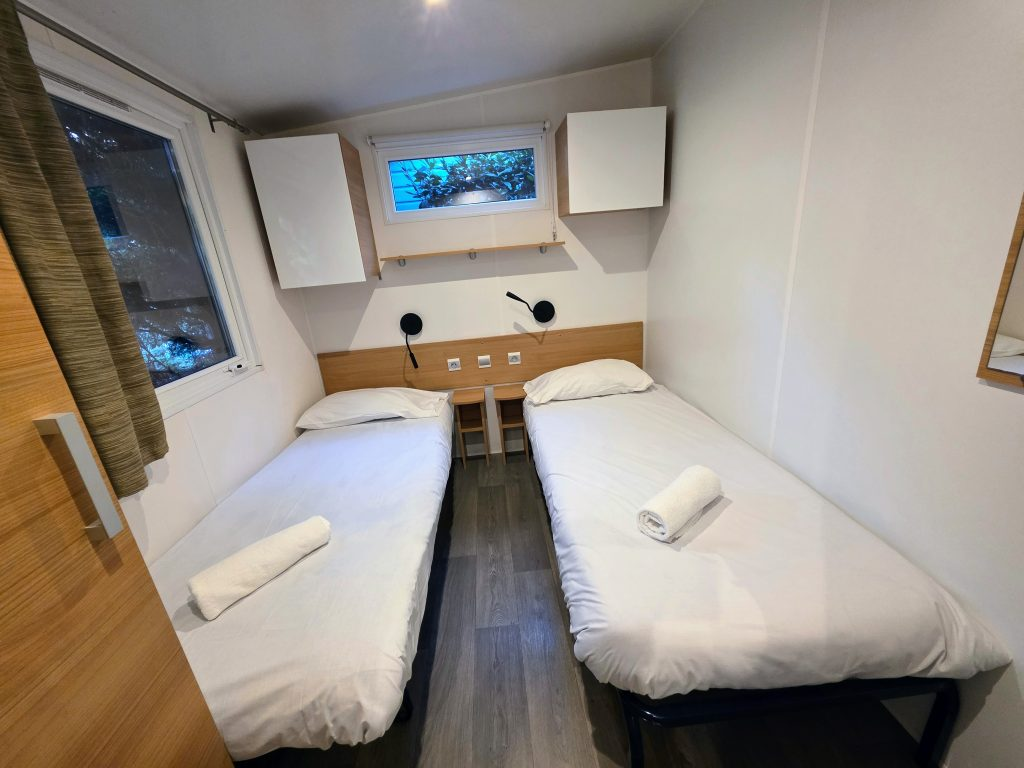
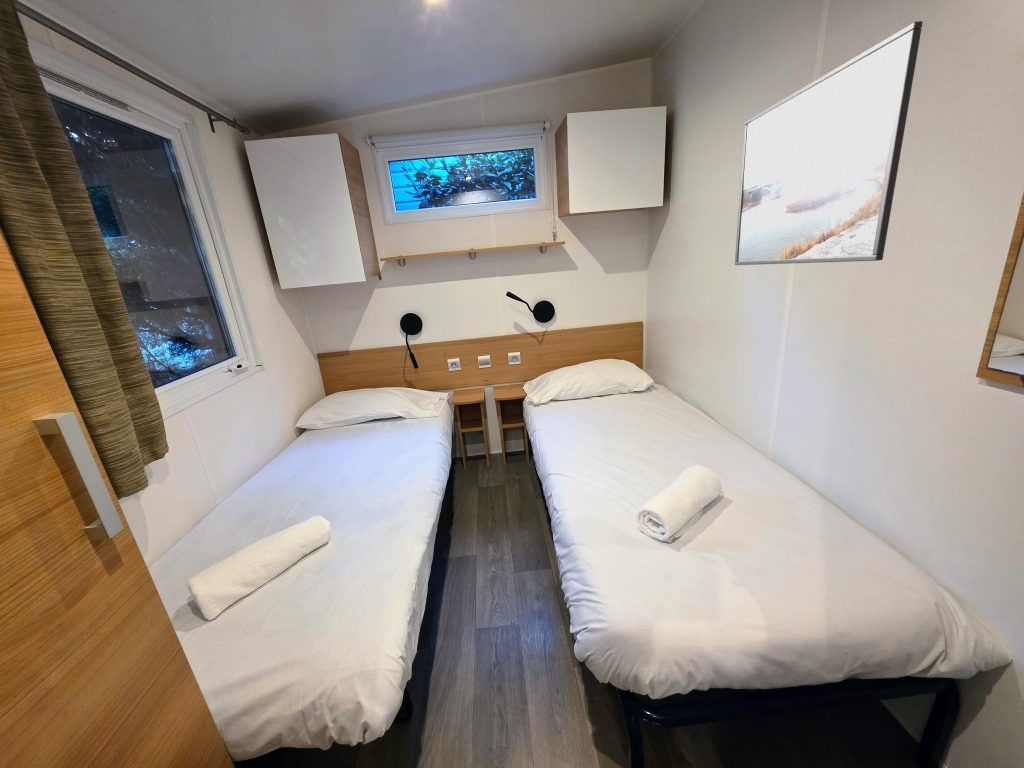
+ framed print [734,20,924,266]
